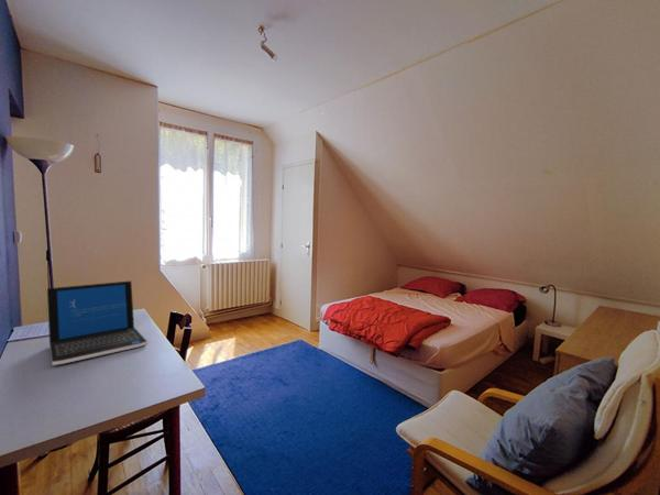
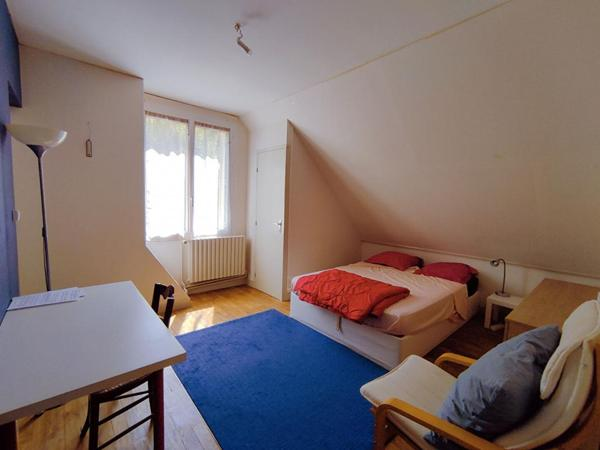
- laptop [46,279,148,366]
